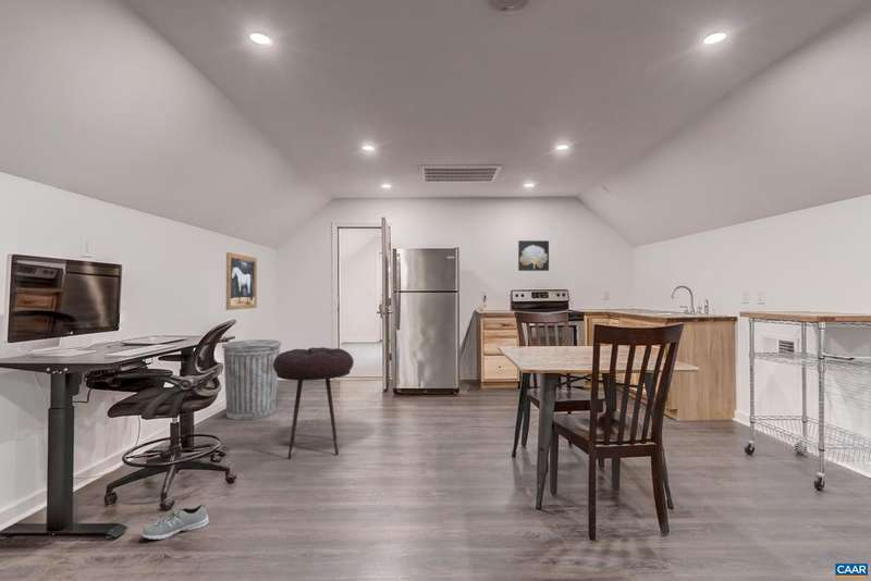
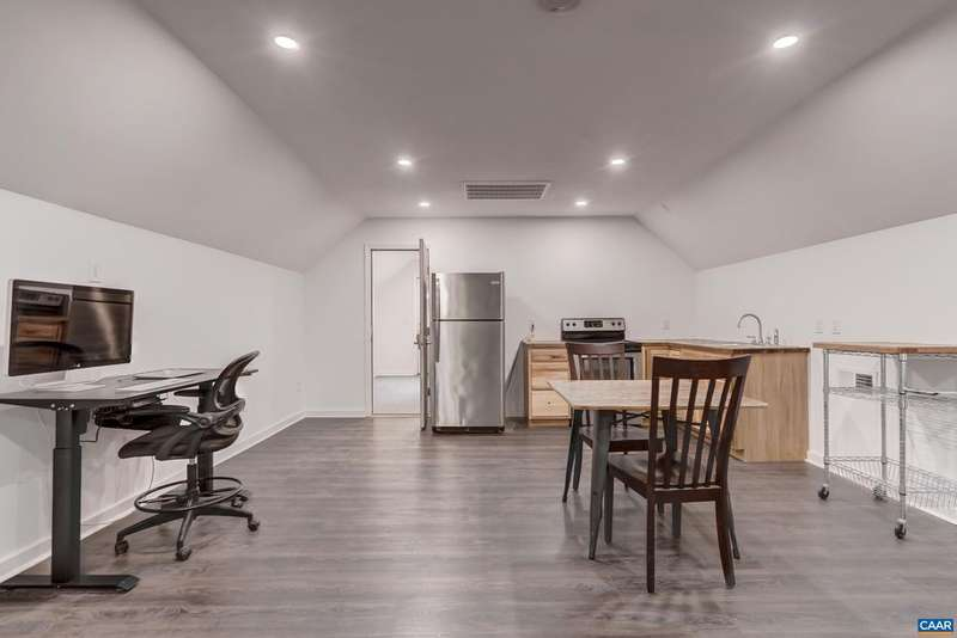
- wall art [225,251,258,311]
- stool [273,346,355,460]
- trash can [221,338,282,421]
- wall art [517,239,550,272]
- sneaker [140,503,210,541]
